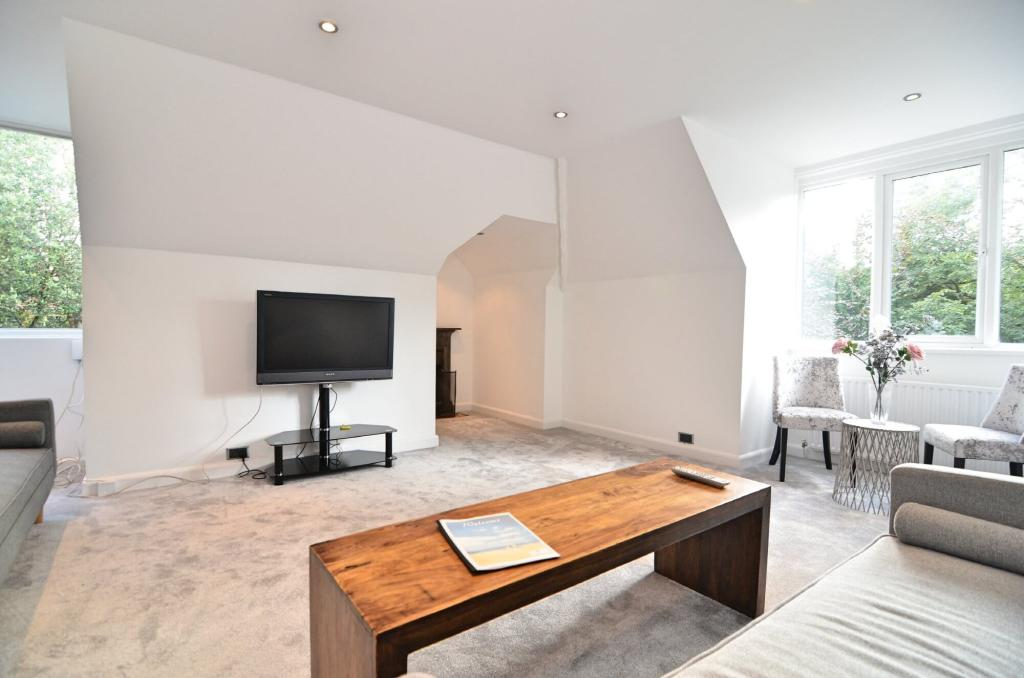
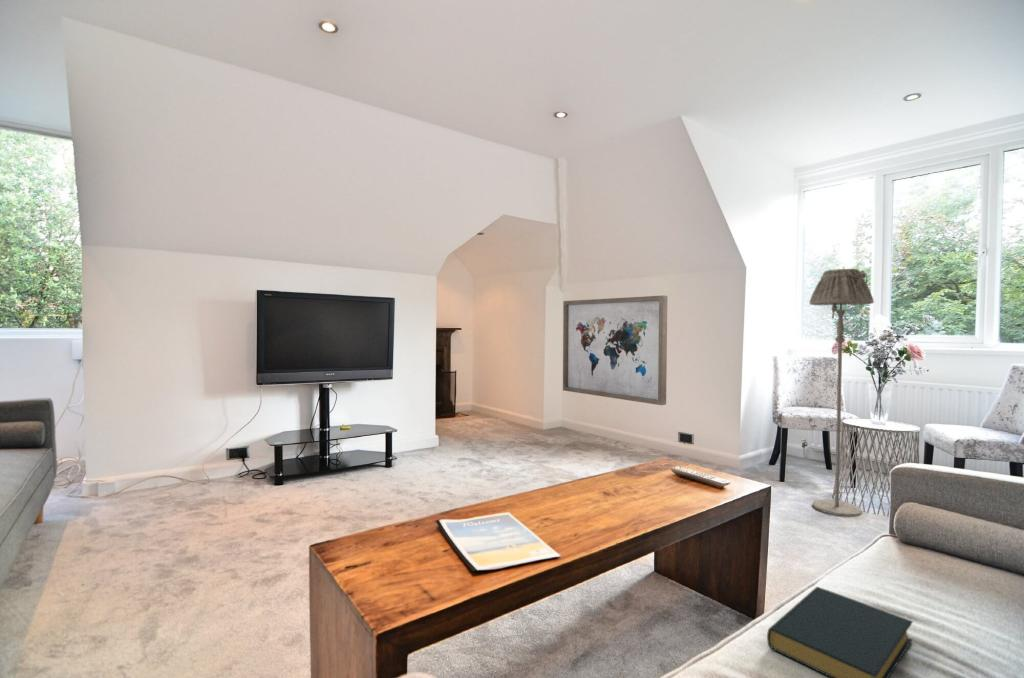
+ hardback book [766,586,914,678]
+ wall art [562,295,668,406]
+ floor lamp [809,268,875,518]
